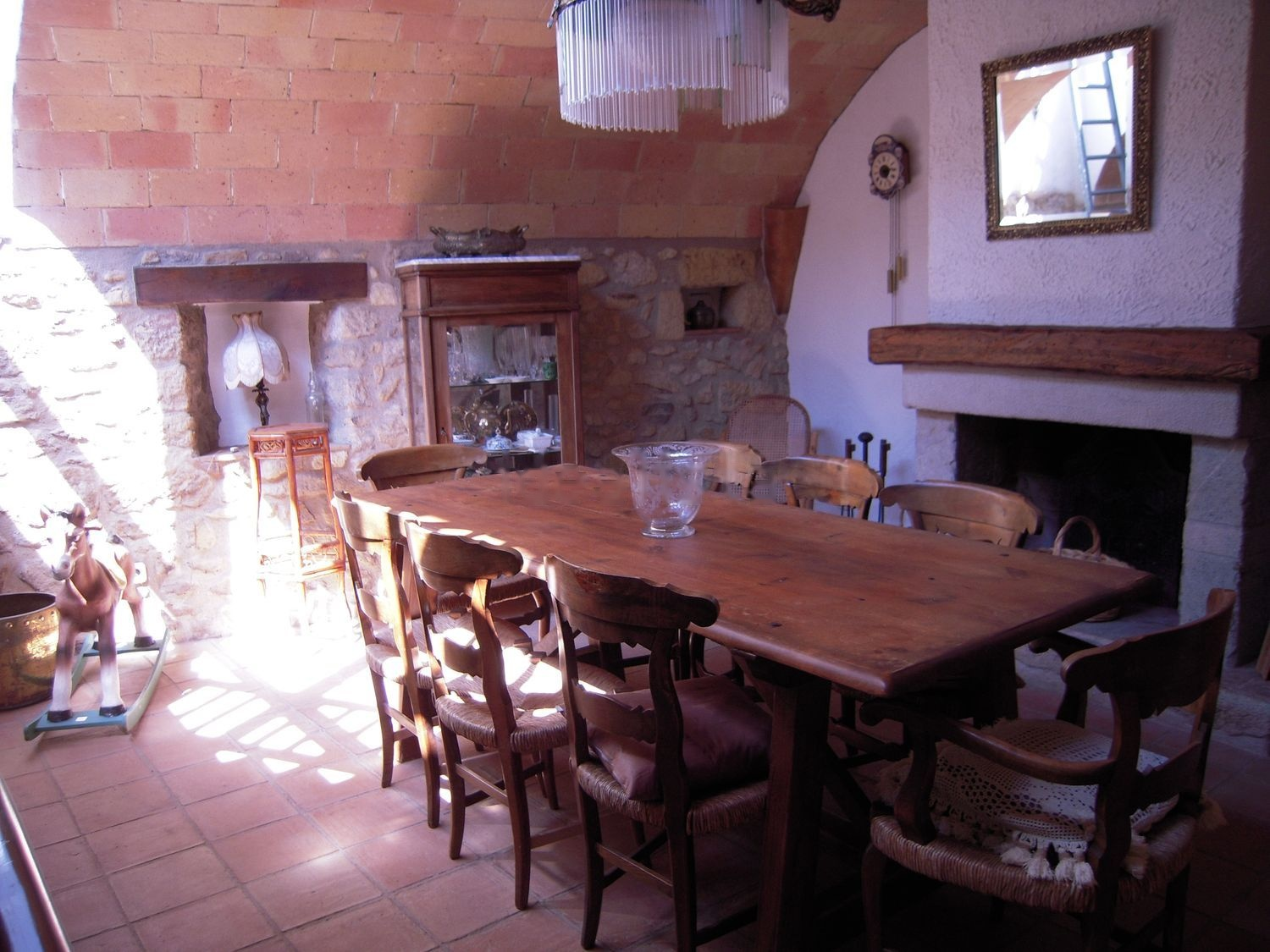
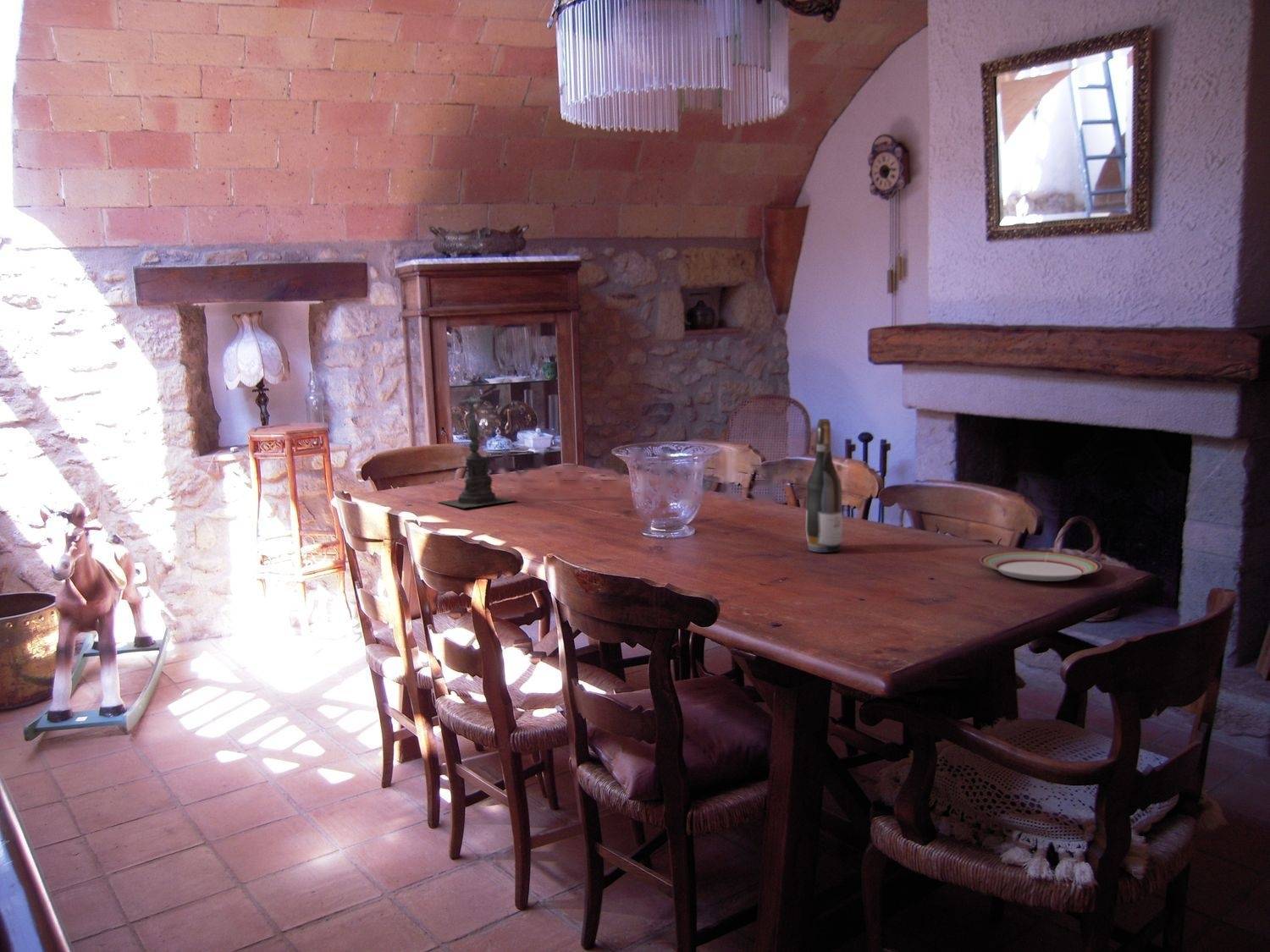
+ candle holder [436,382,518,509]
+ plate [980,550,1102,582]
+ wine bottle [805,418,843,553]
